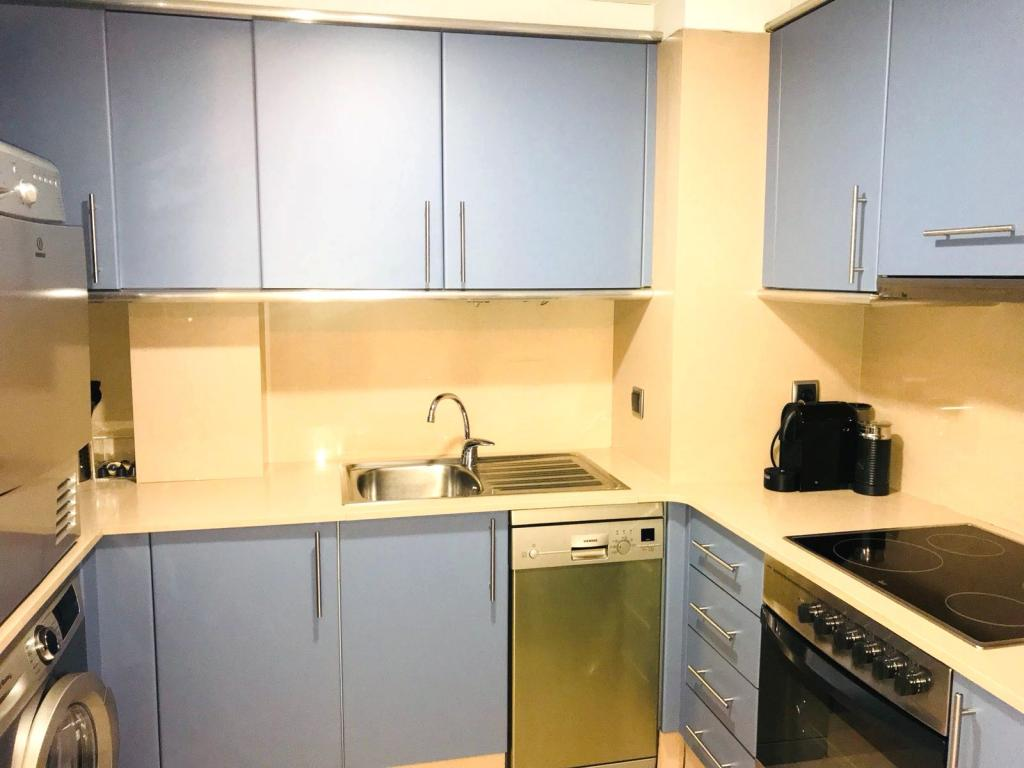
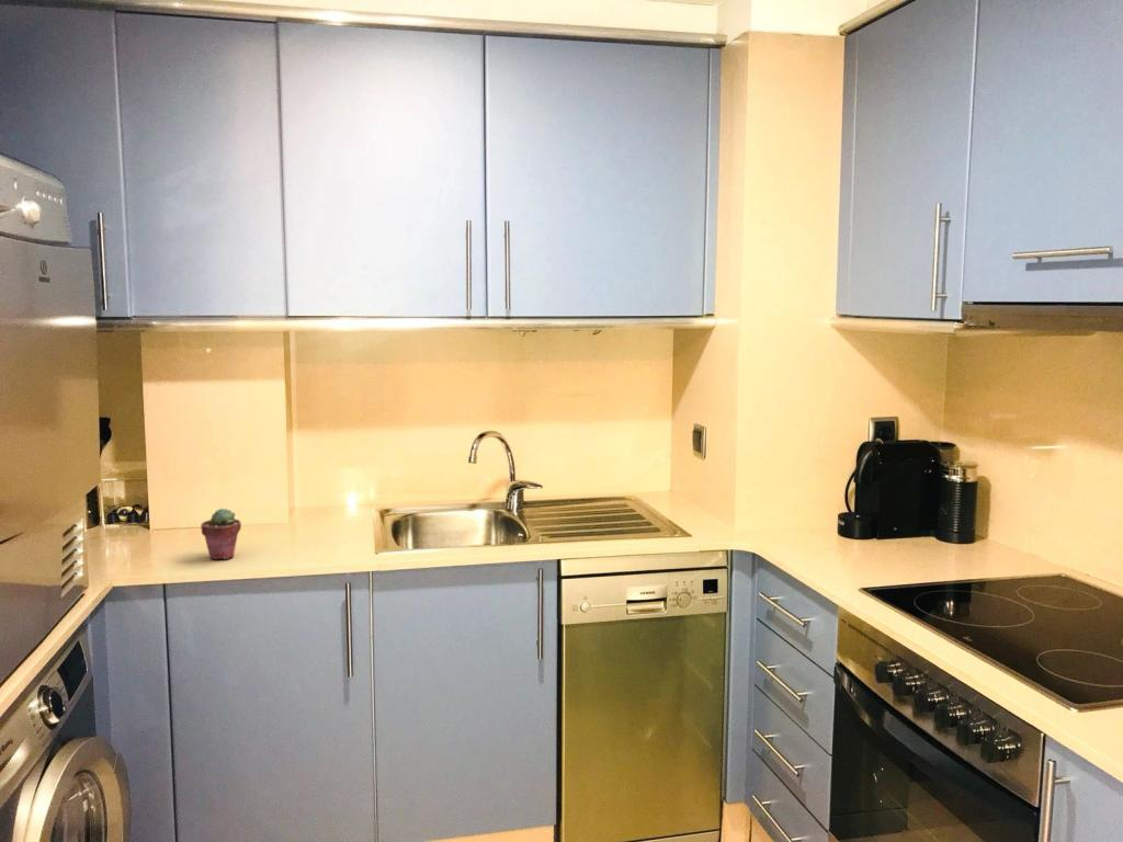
+ potted succulent [200,508,242,560]
